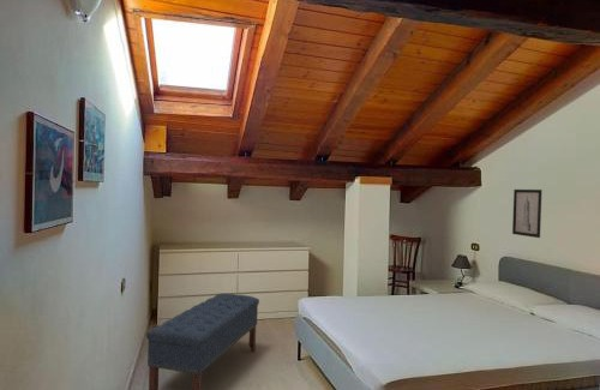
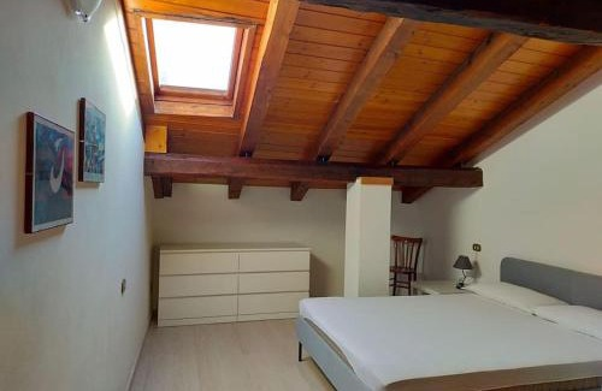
- wall art [511,188,544,239]
- bench [145,293,260,390]
